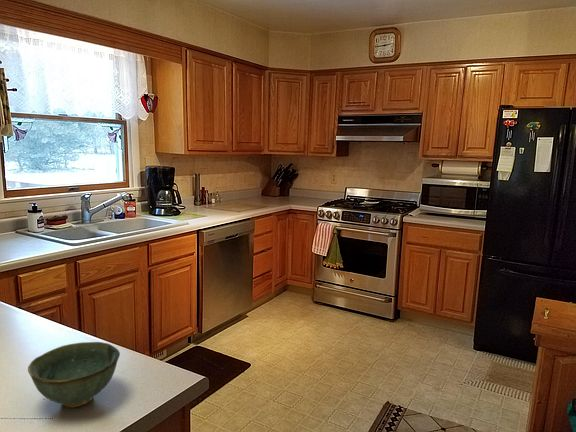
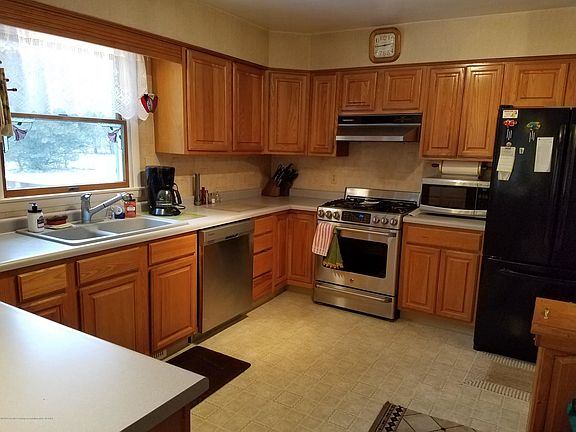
- bowl [27,341,121,409]
